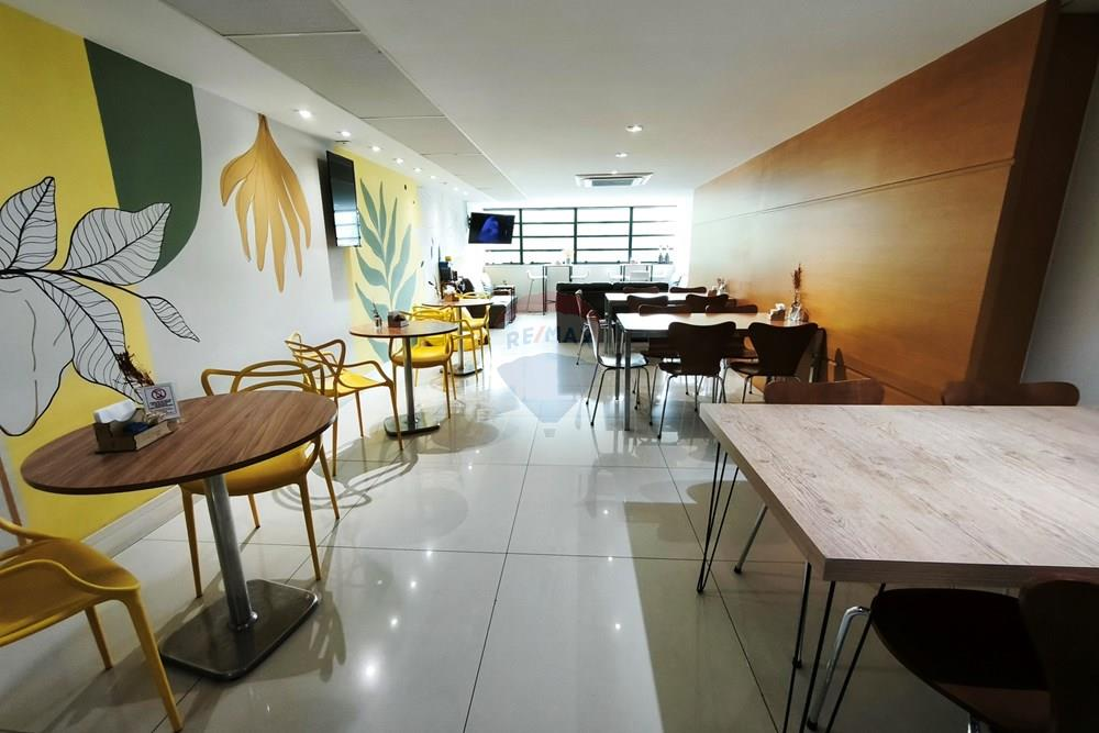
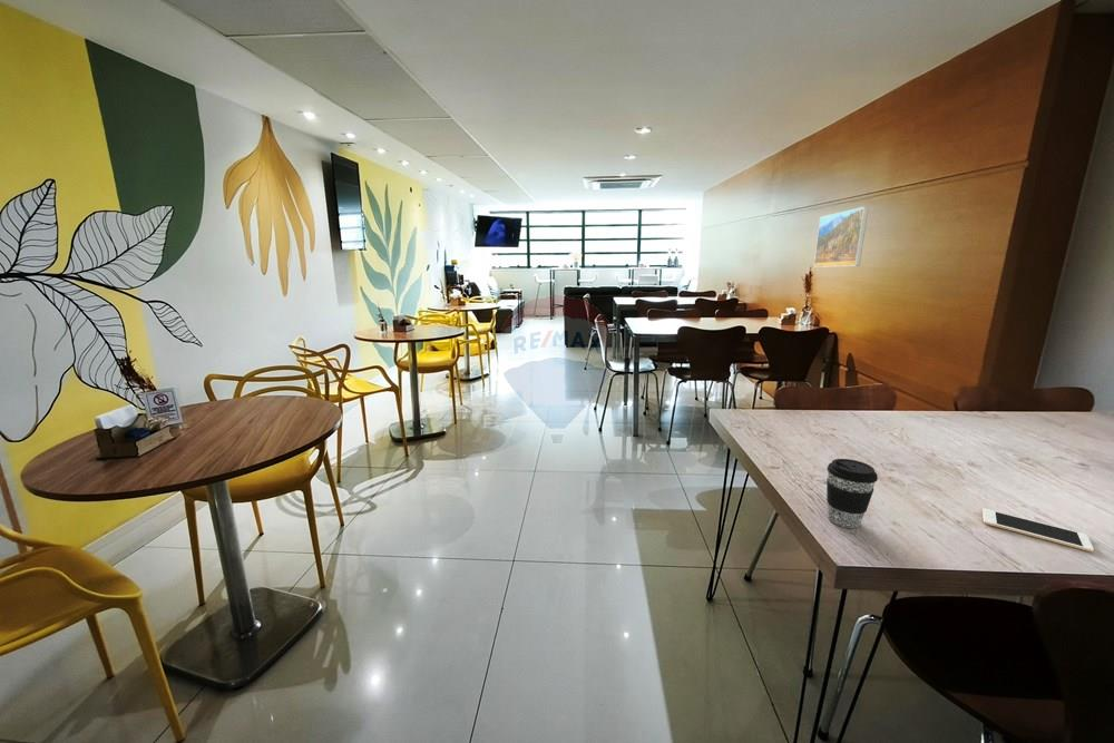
+ cell phone [981,507,1095,554]
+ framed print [813,206,870,268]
+ coffee cup [825,458,879,529]
